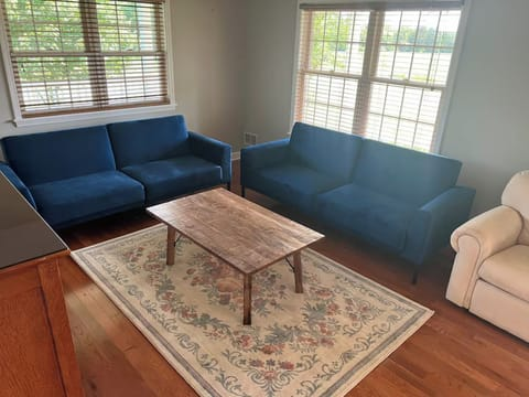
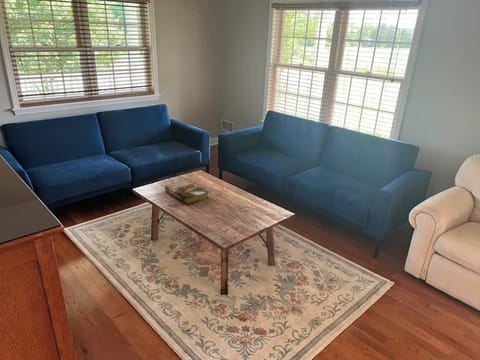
+ book [164,179,210,205]
